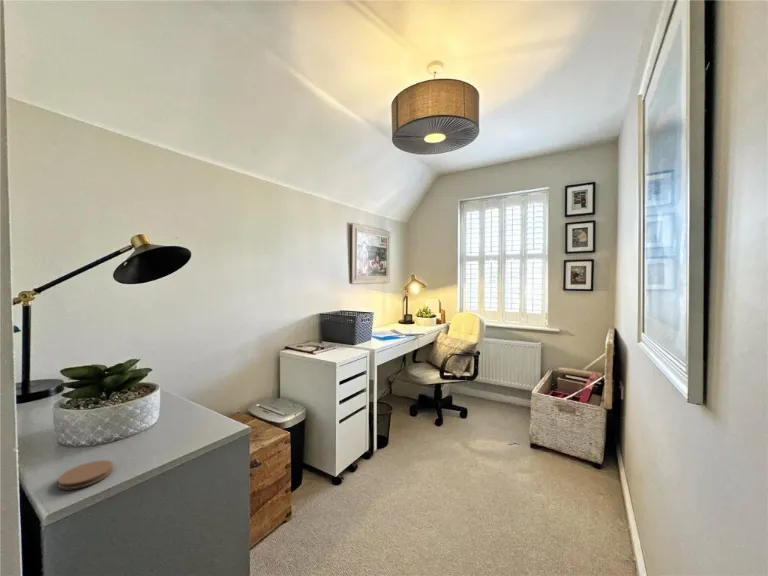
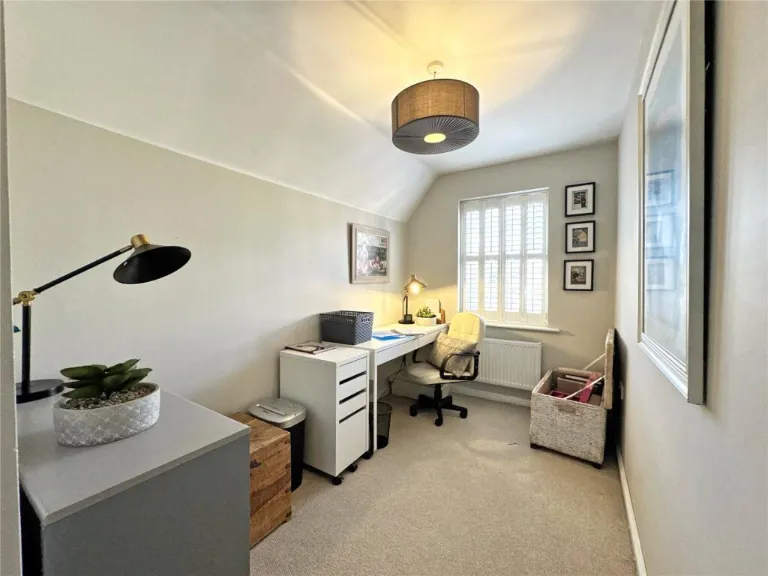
- coaster [57,459,114,490]
